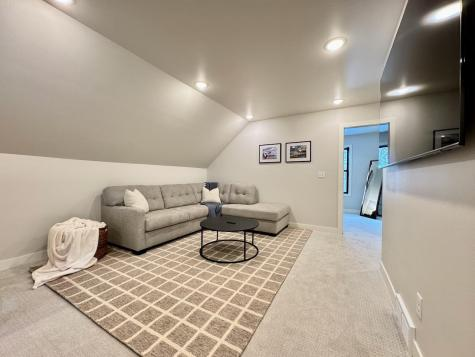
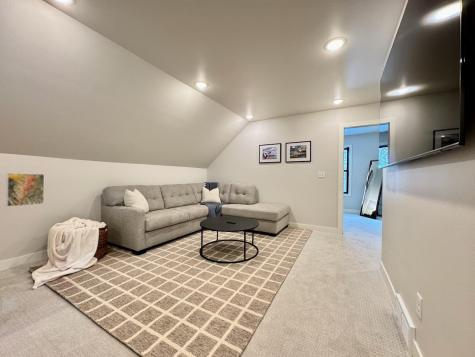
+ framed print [5,172,45,208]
